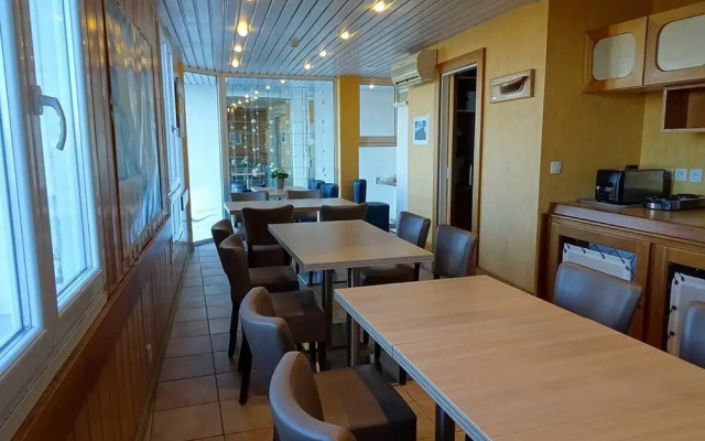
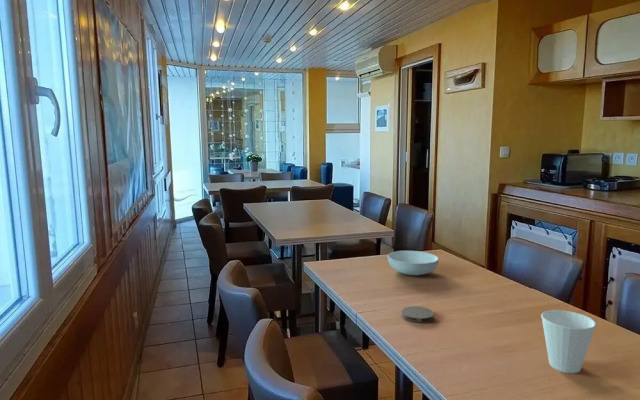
+ serving bowl [387,250,440,276]
+ cup [540,309,597,374]
+ coaster [401,305,435,324]
